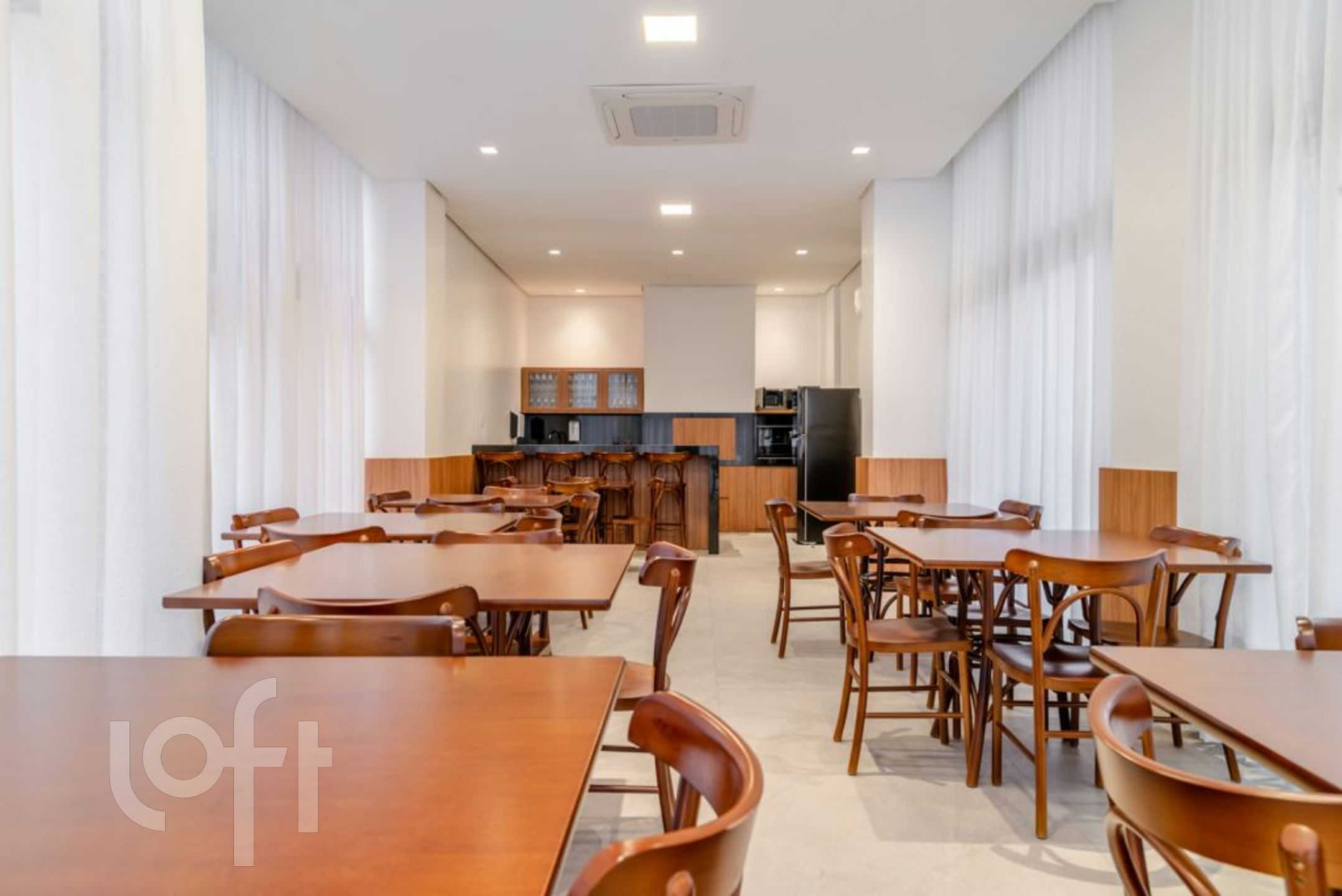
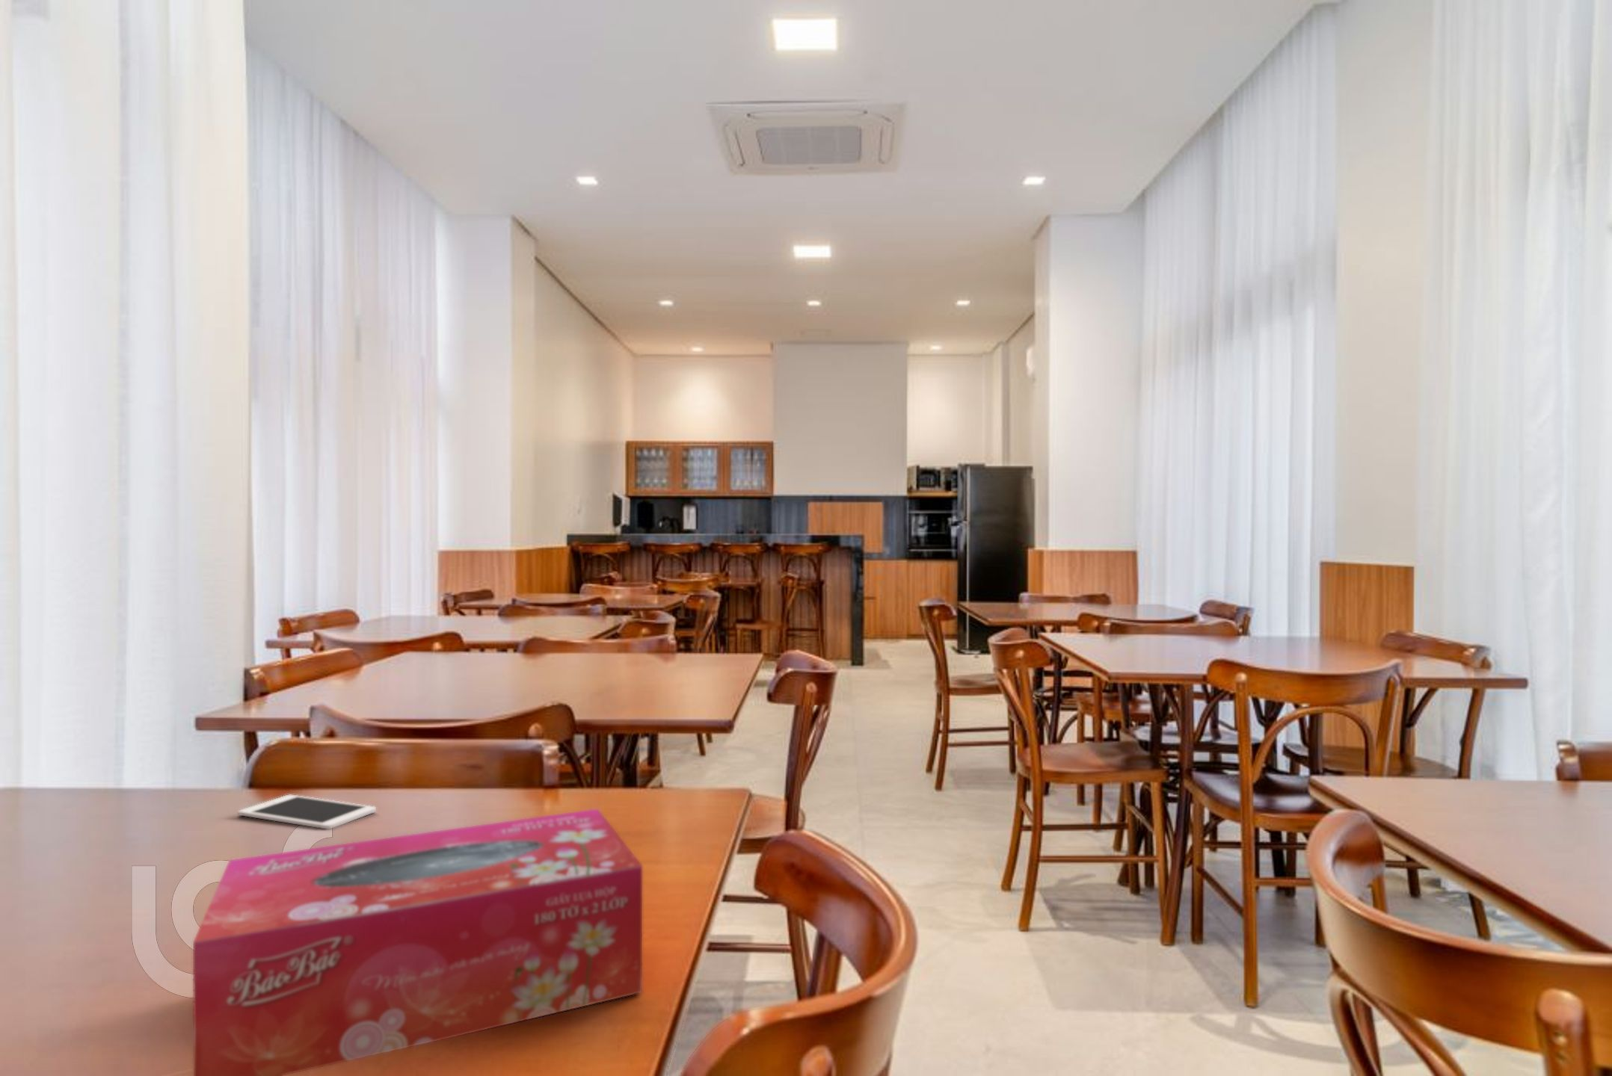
+ cell phone [237,794,377,830]
+ tissue box [192,808,643,1076]
